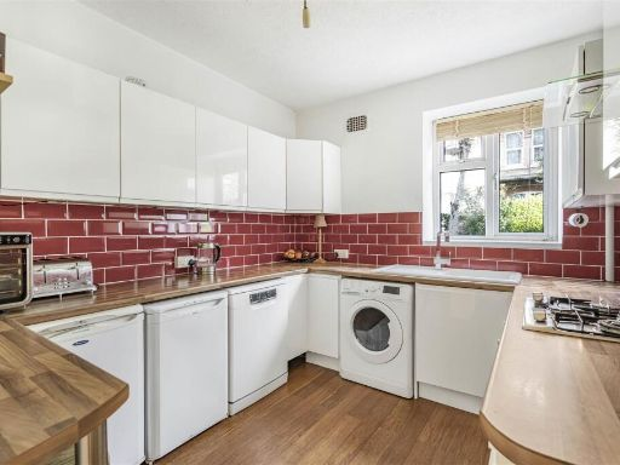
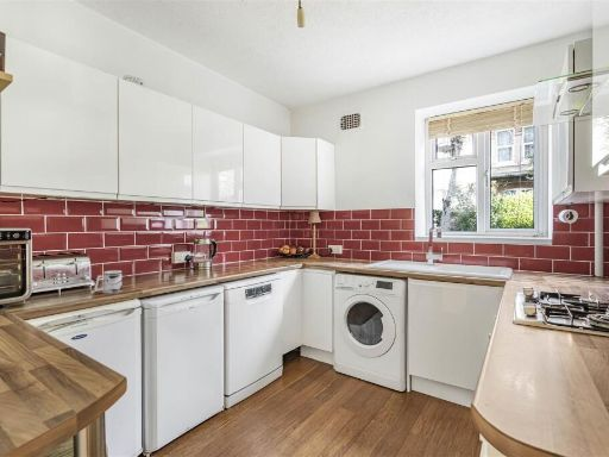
+ mug [93,269,124,295]
